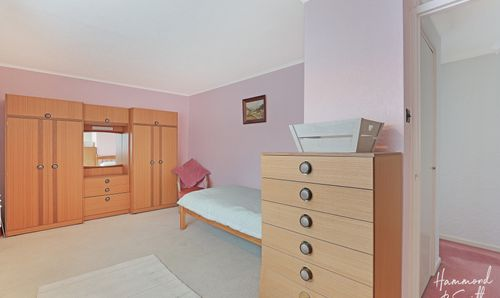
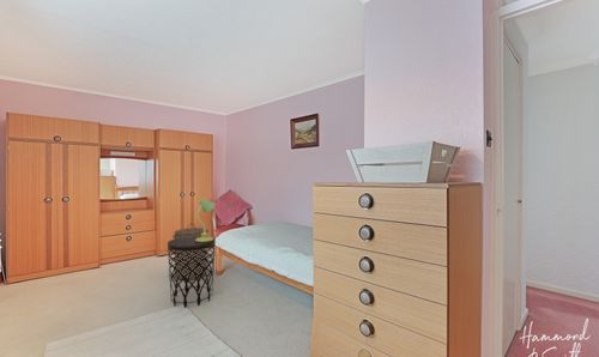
+ side table [167,236,217,309]
+ table lamp [195,198,217,242]
+ laundry hamper [171,222,210,282]
